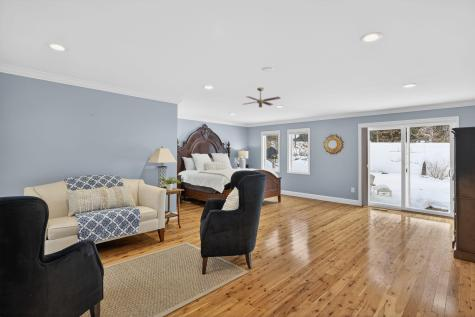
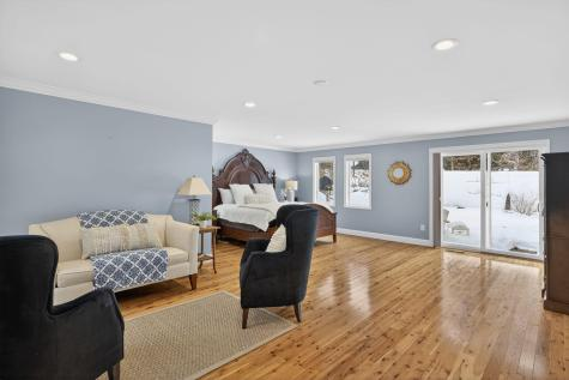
- ceiling fan [242,87,282,109]
